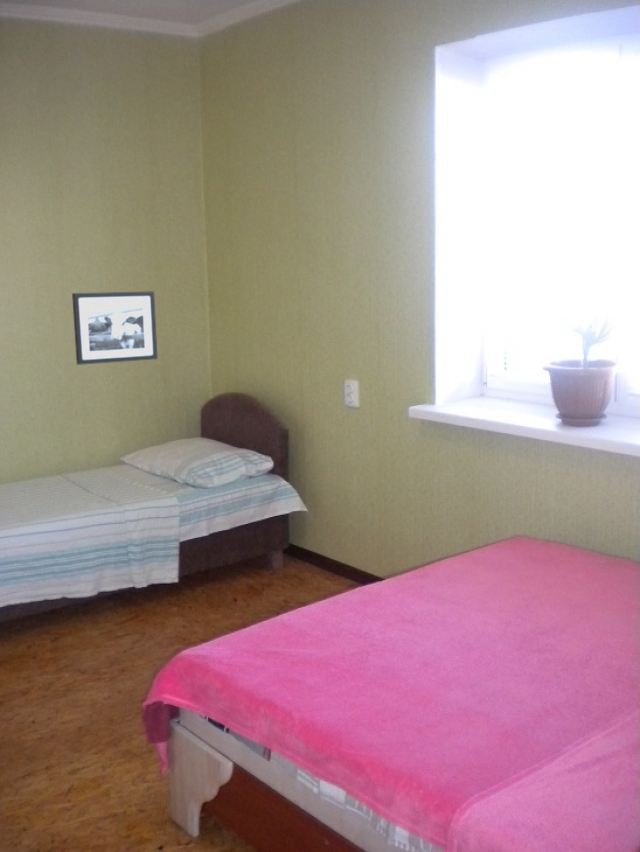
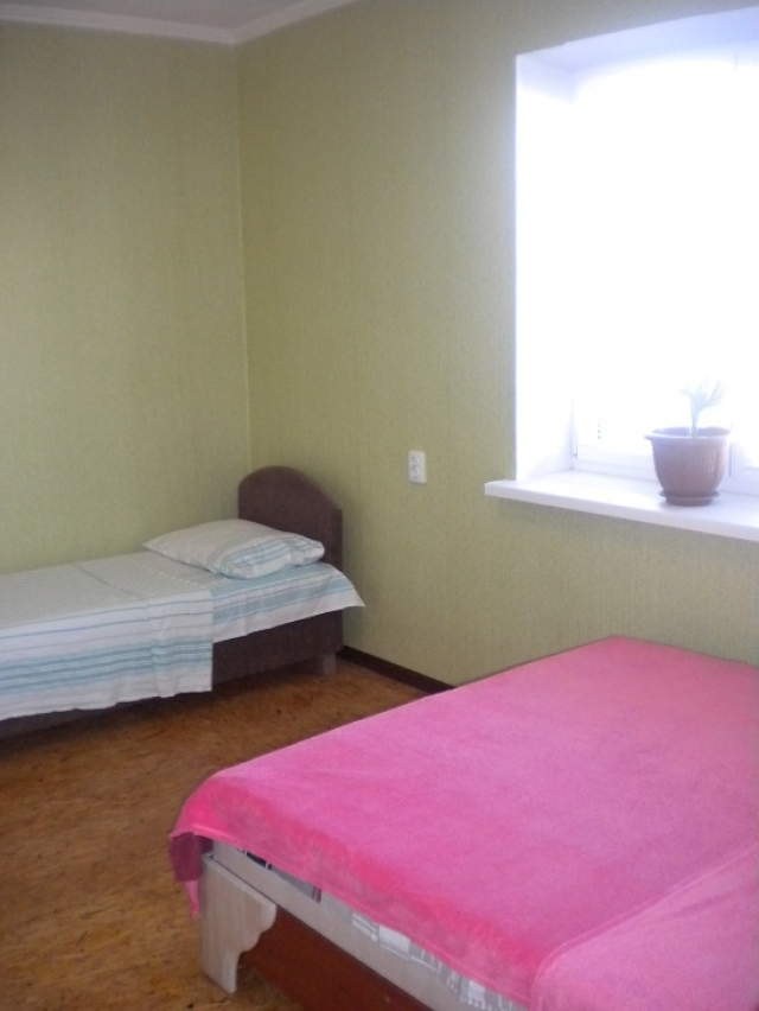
- picture frame [71,290,159,366]
